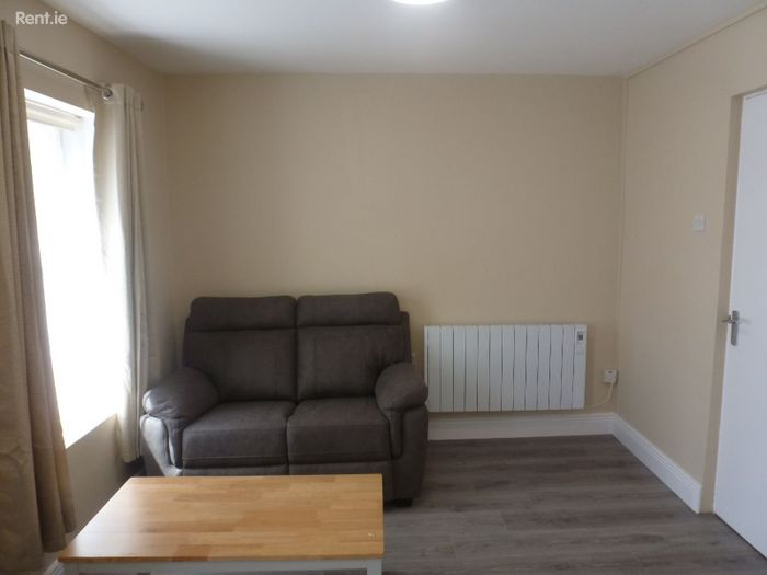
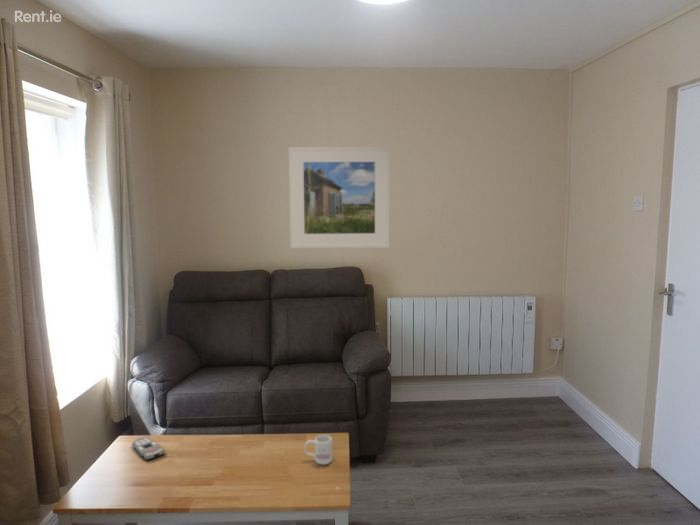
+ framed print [287,146,391,249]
+ mug [303,434,334,466]
+ remote control [131,436,166,461]
